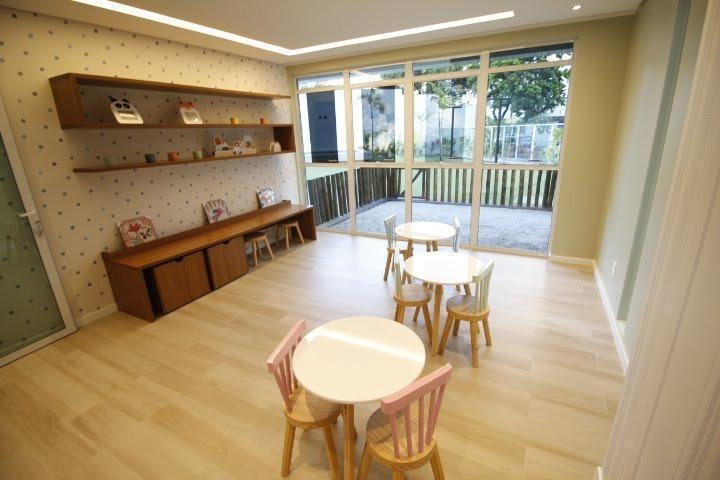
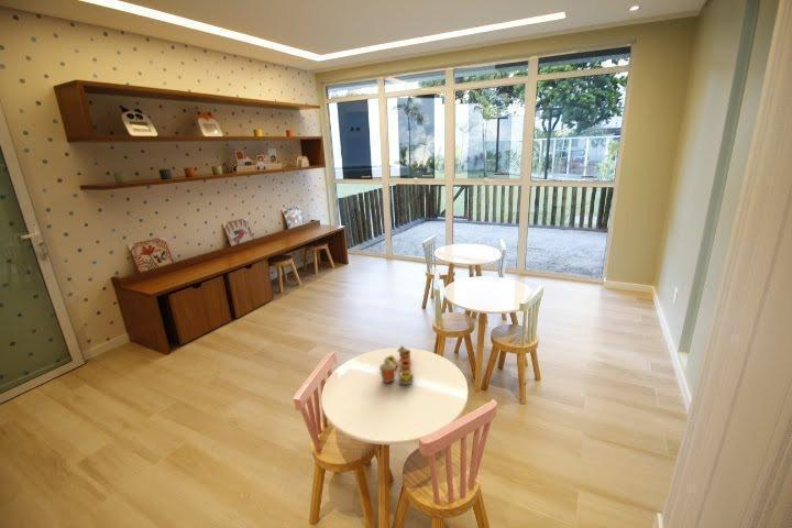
+ toy tea set [378,344,415,385]
